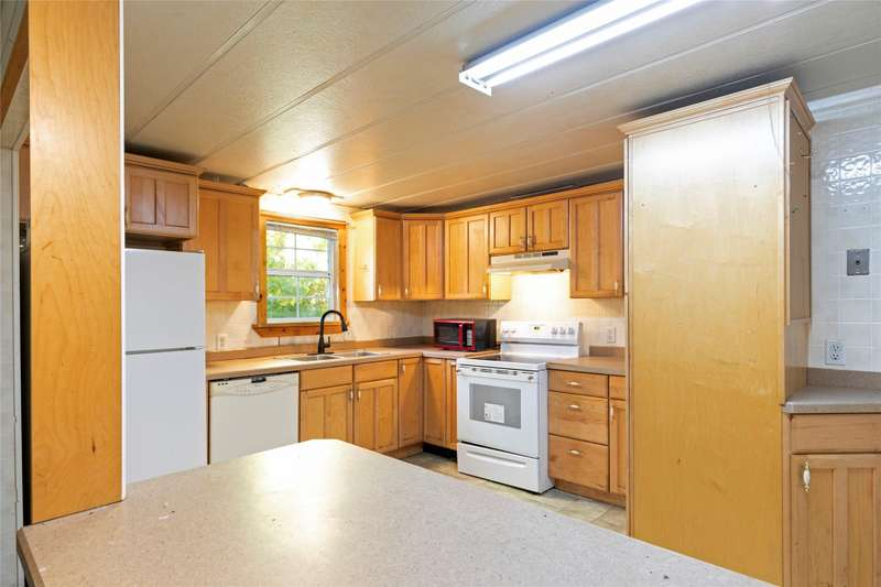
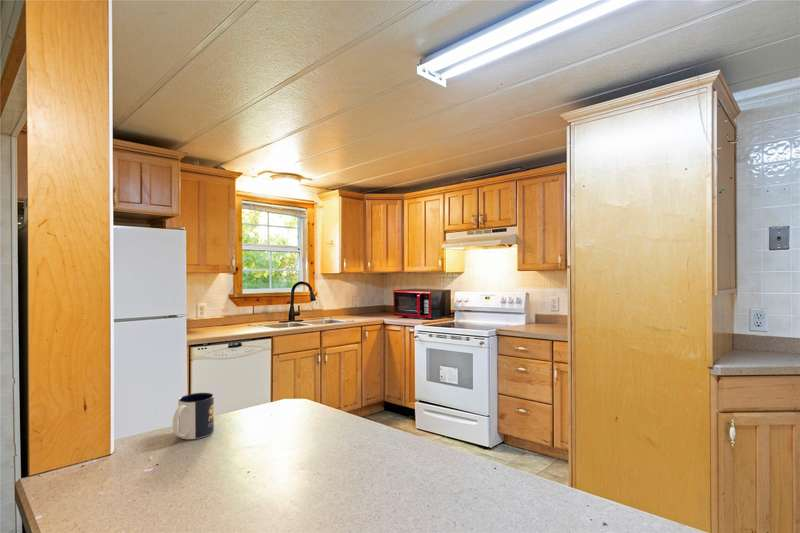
+ mug [171,392,215,440]
